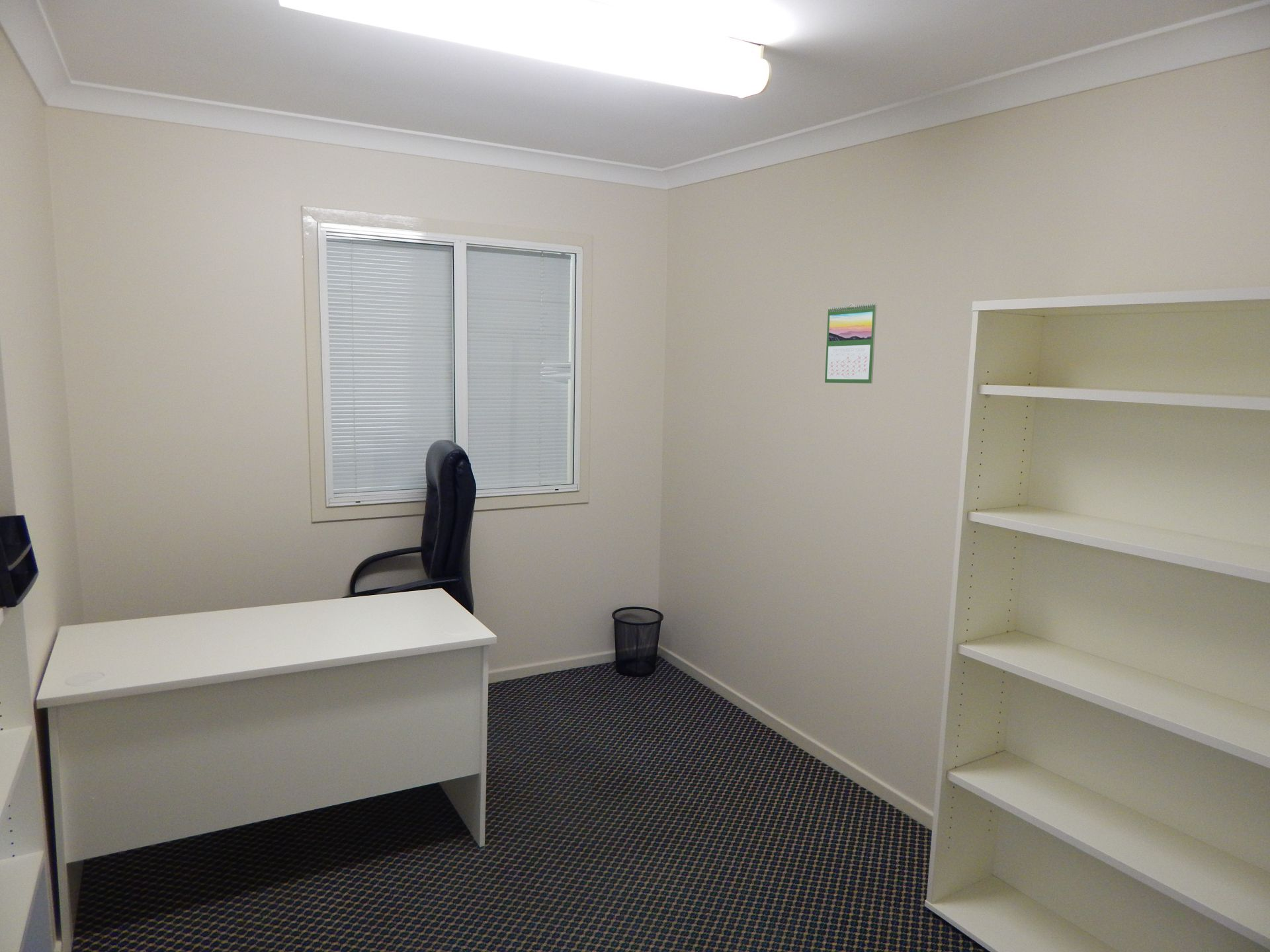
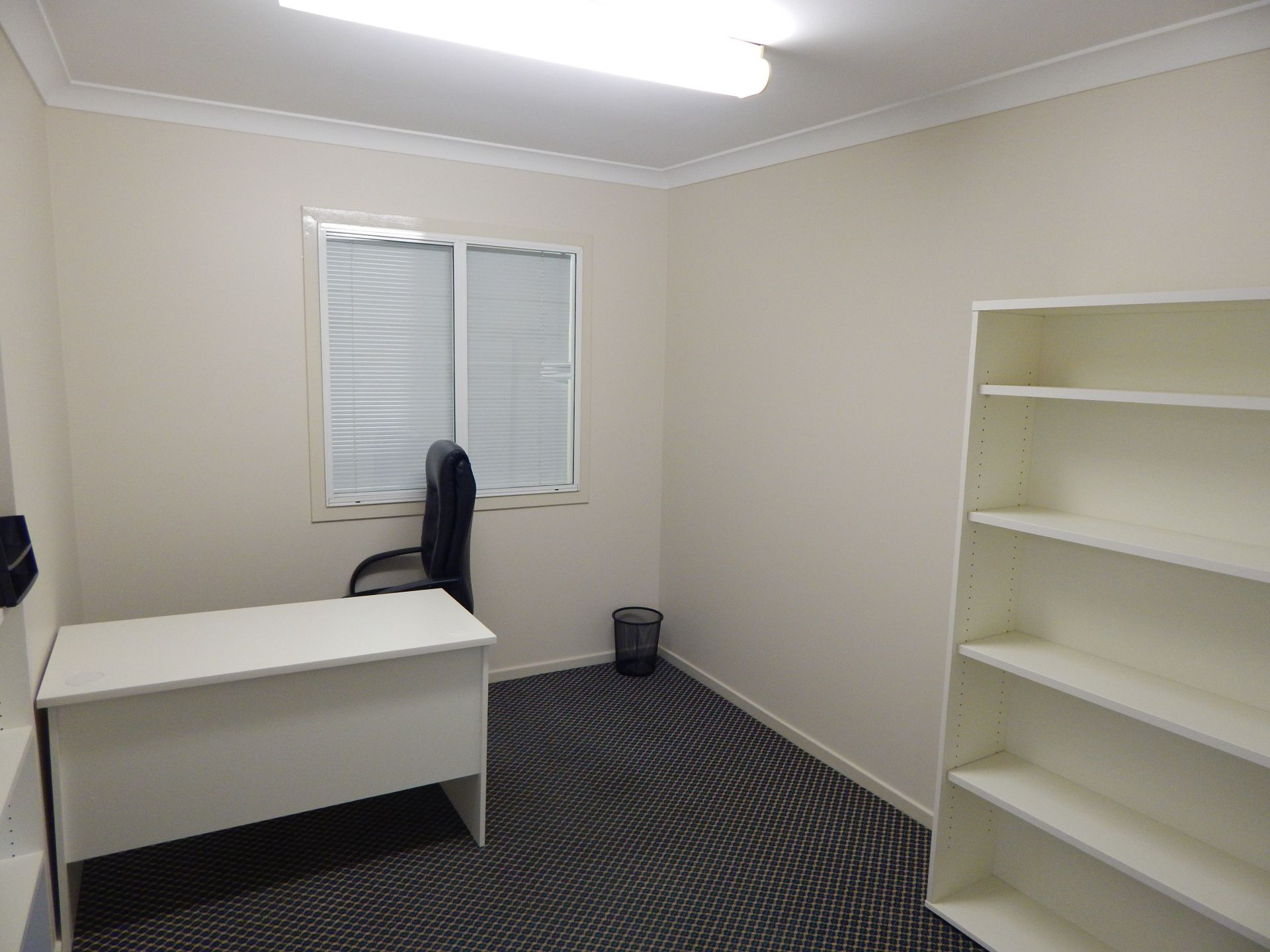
- calendar [824,302,877,384]
